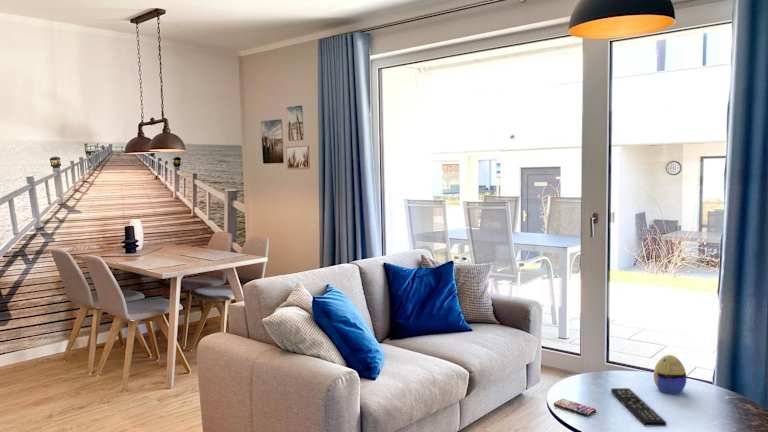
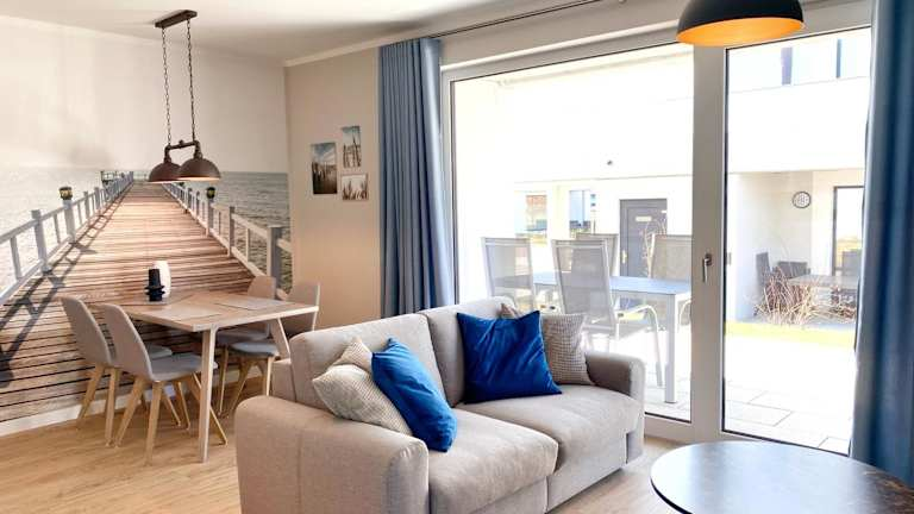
- decorative egg [653,354,687,395]
- smartphone [553,398,597,417]
- remote control [610,387,668,427]
